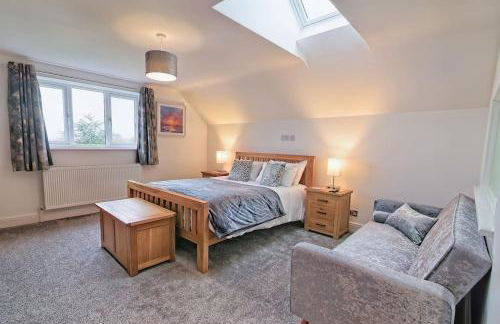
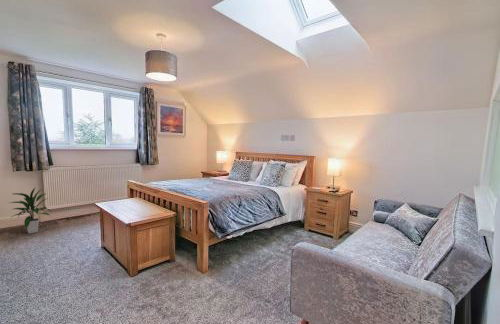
+ indoor plant [9,187,52,234]
